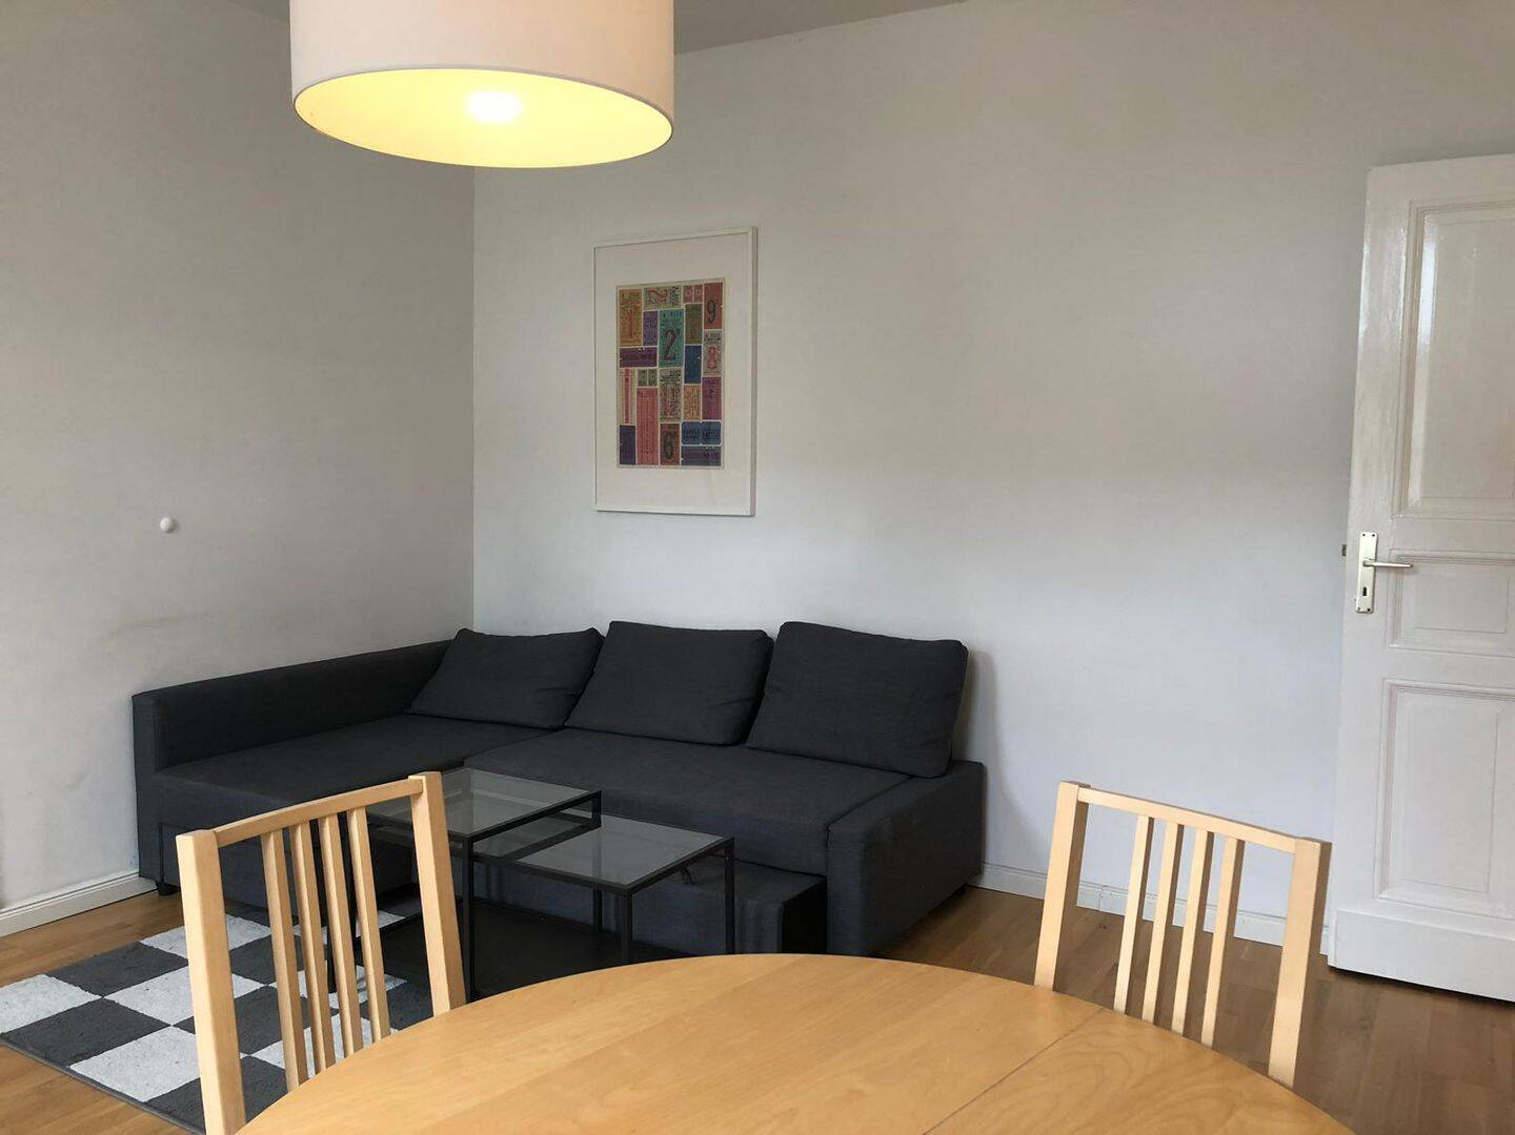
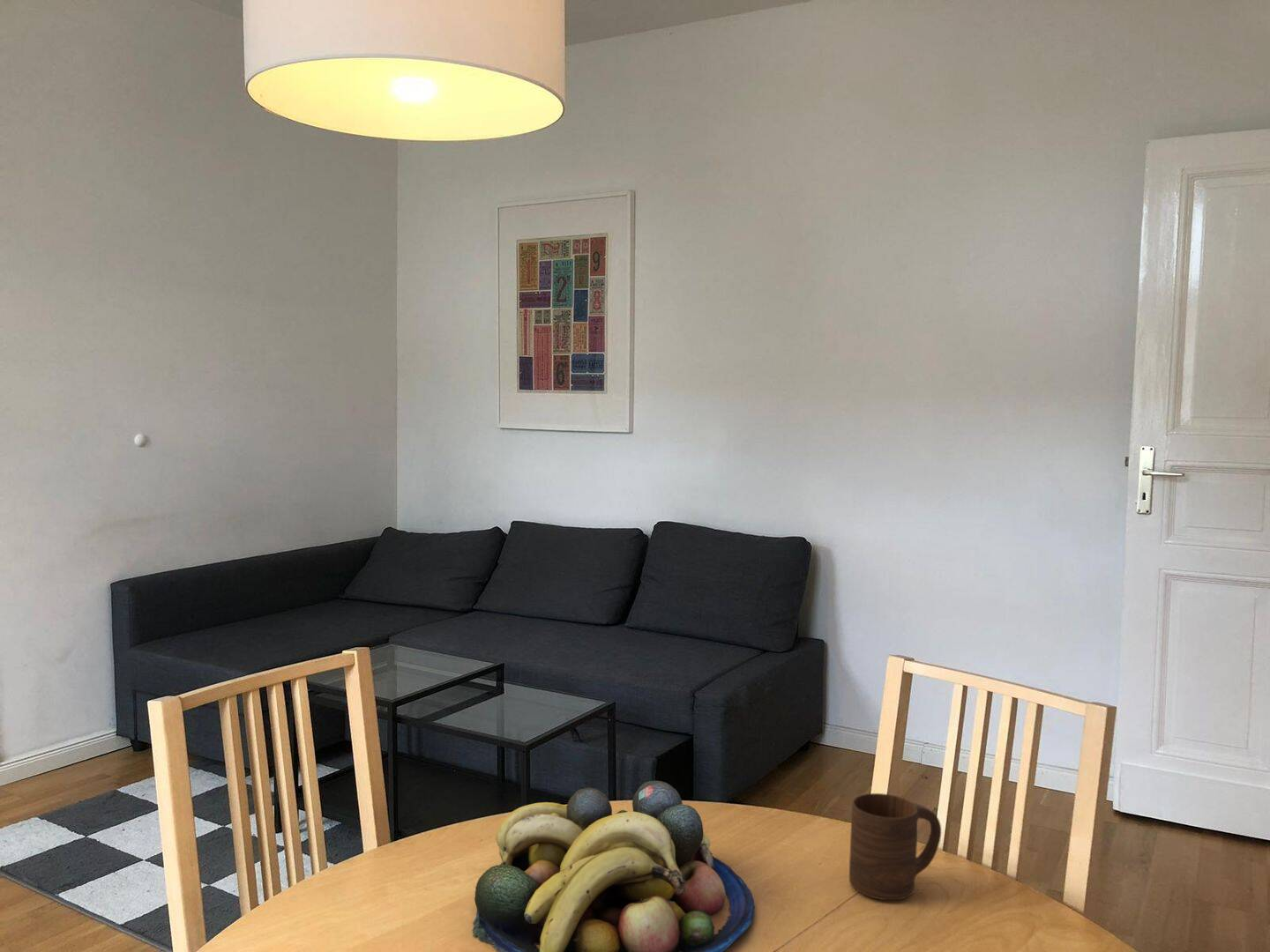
+ cup [848,792,942,901]
+ fruit bowl [472,780,756,952]
